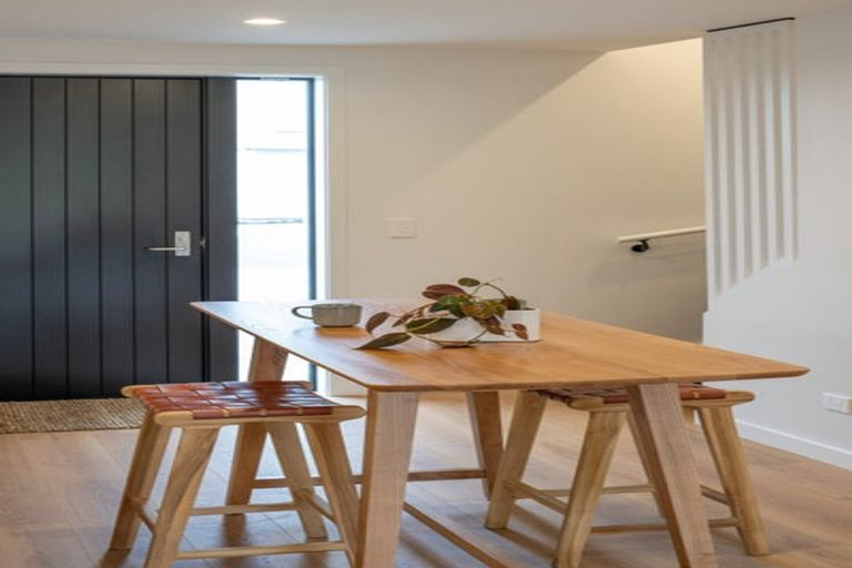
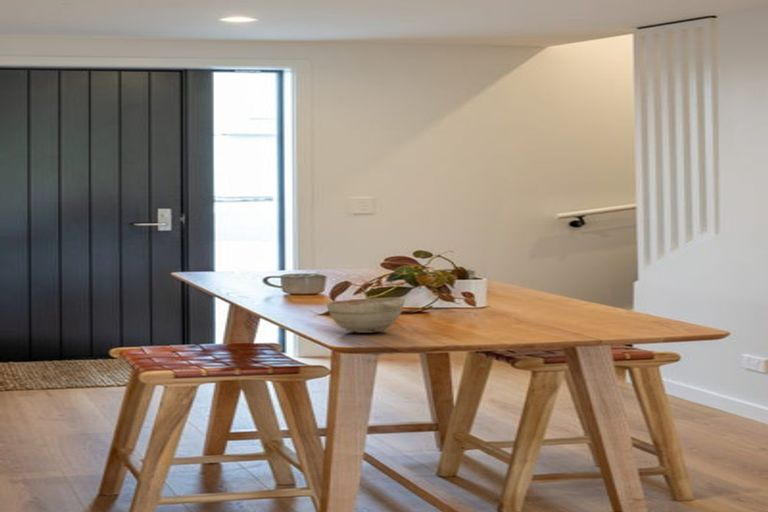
+ decorative bowl [325,296,406,334]
